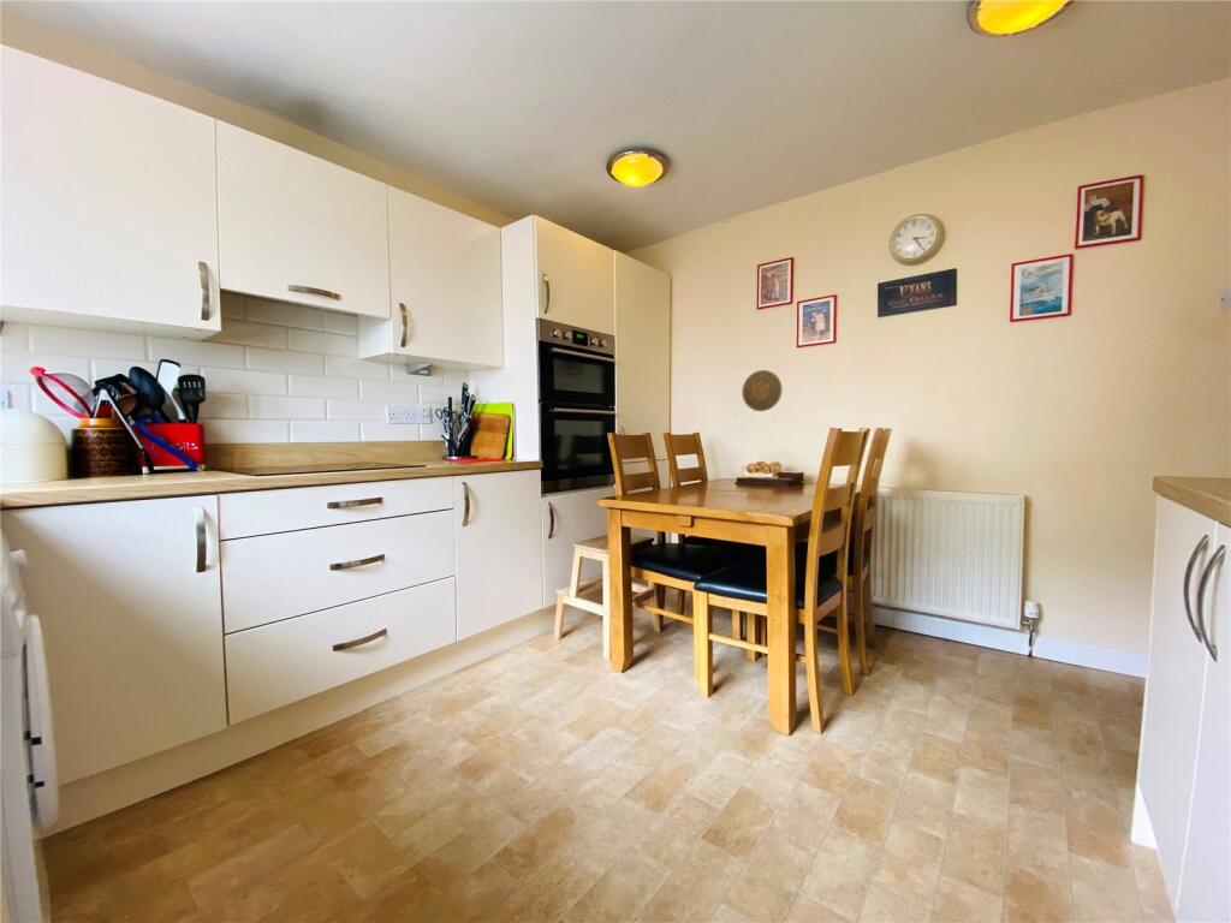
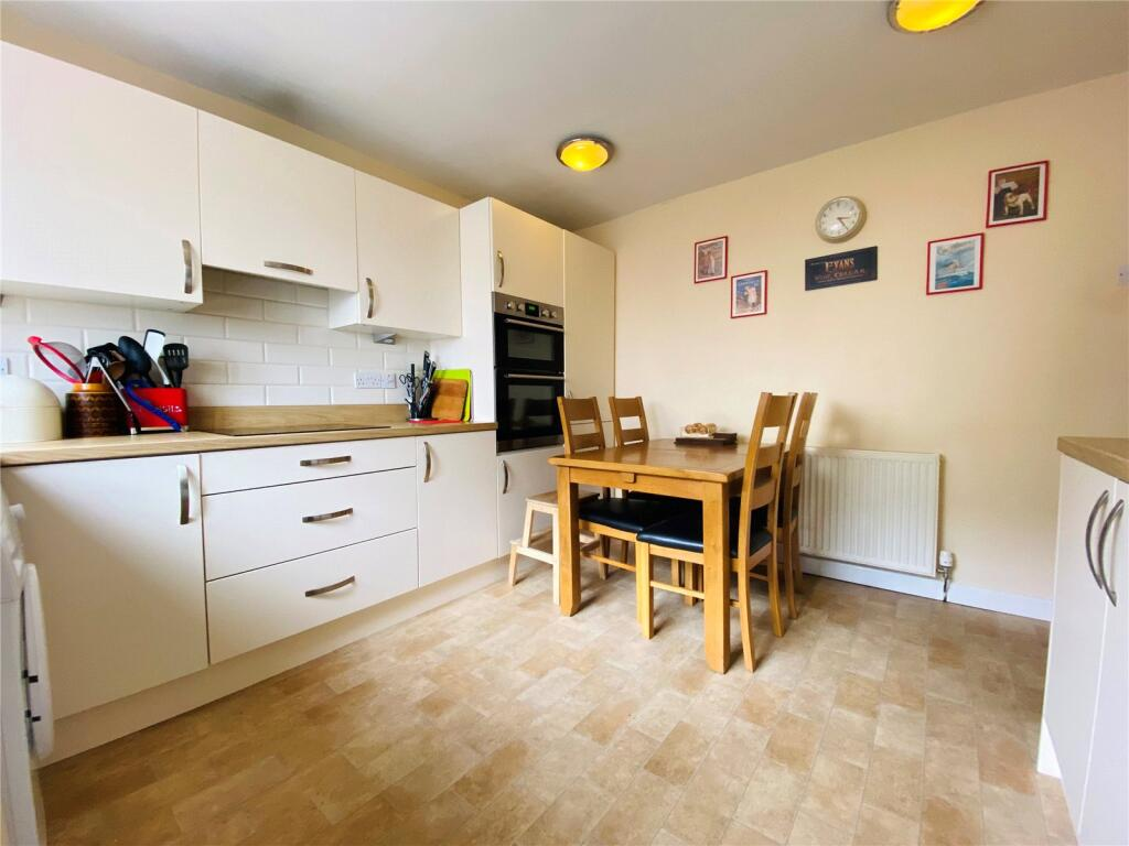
- decorative plate [741,369,783,412]
